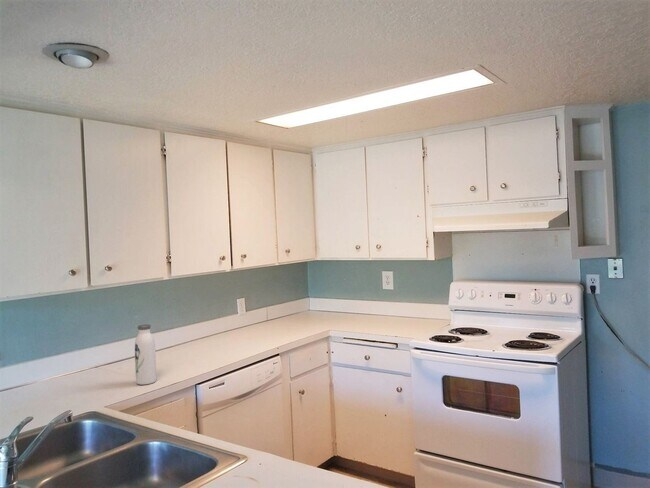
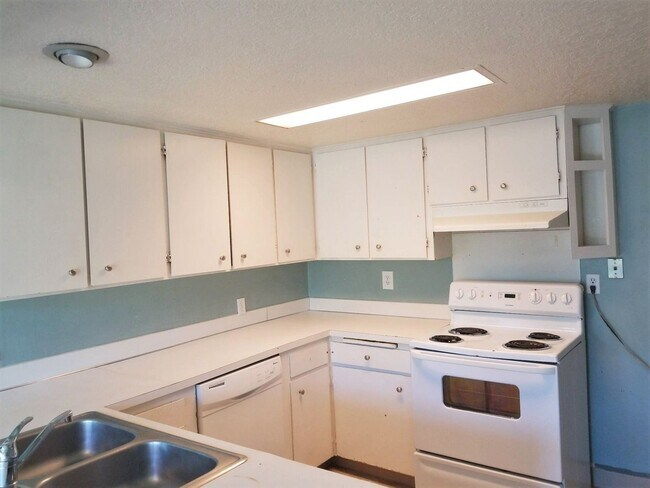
- water bottle [134,323,157,386]
